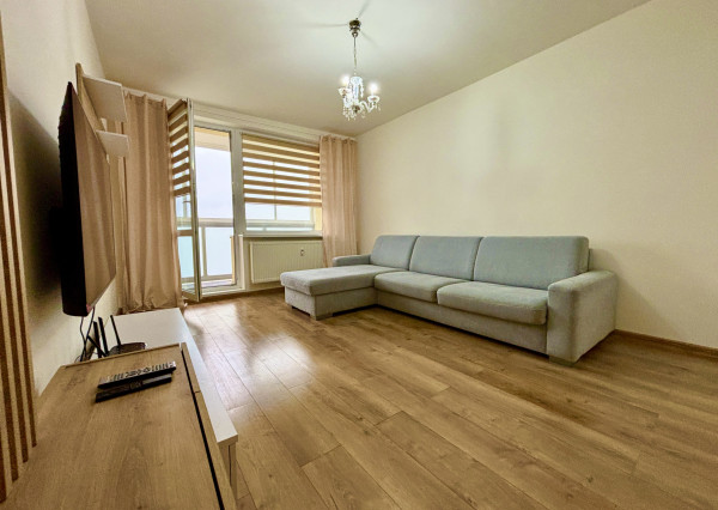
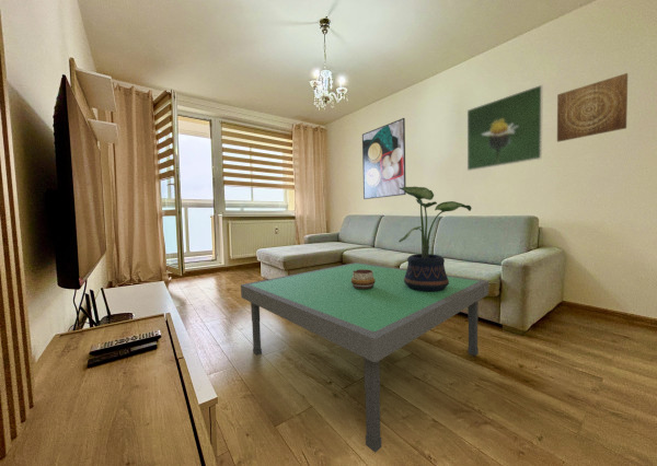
+ coffee table [240,261,489,454]
+ decorative bowl [351,269,376,289]
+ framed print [466,84,544,172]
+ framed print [361,117,407,200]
+ wall art [556,72,629,142]
+ potted plant [397,186,472,292]
